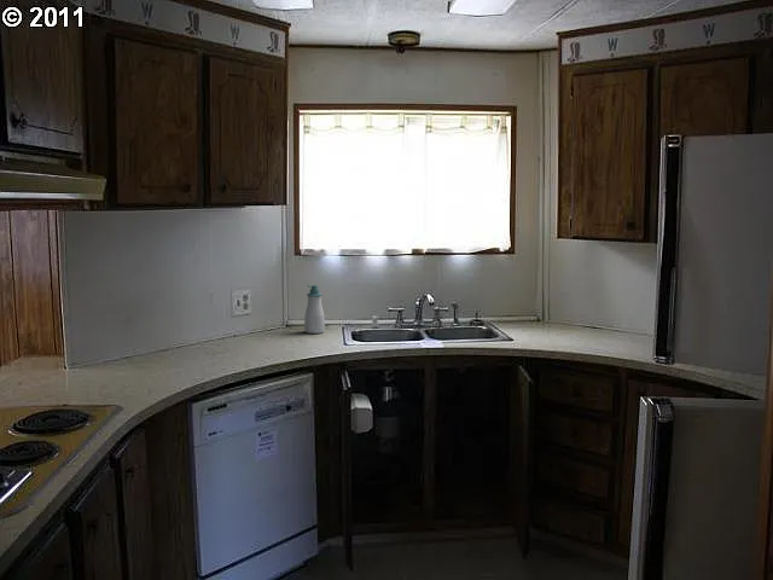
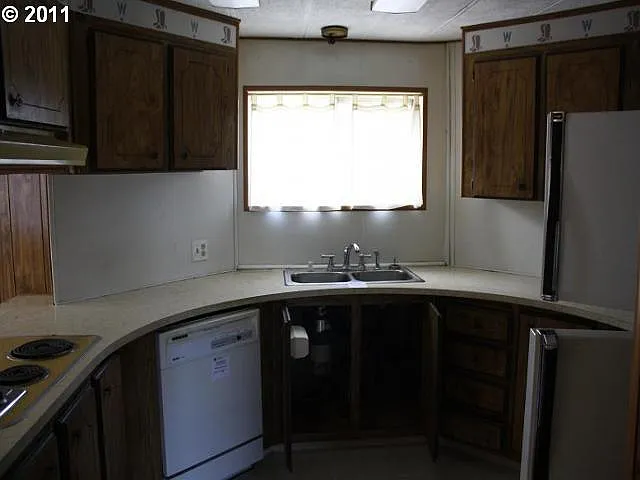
- soap bottle [303,284,326,335]
